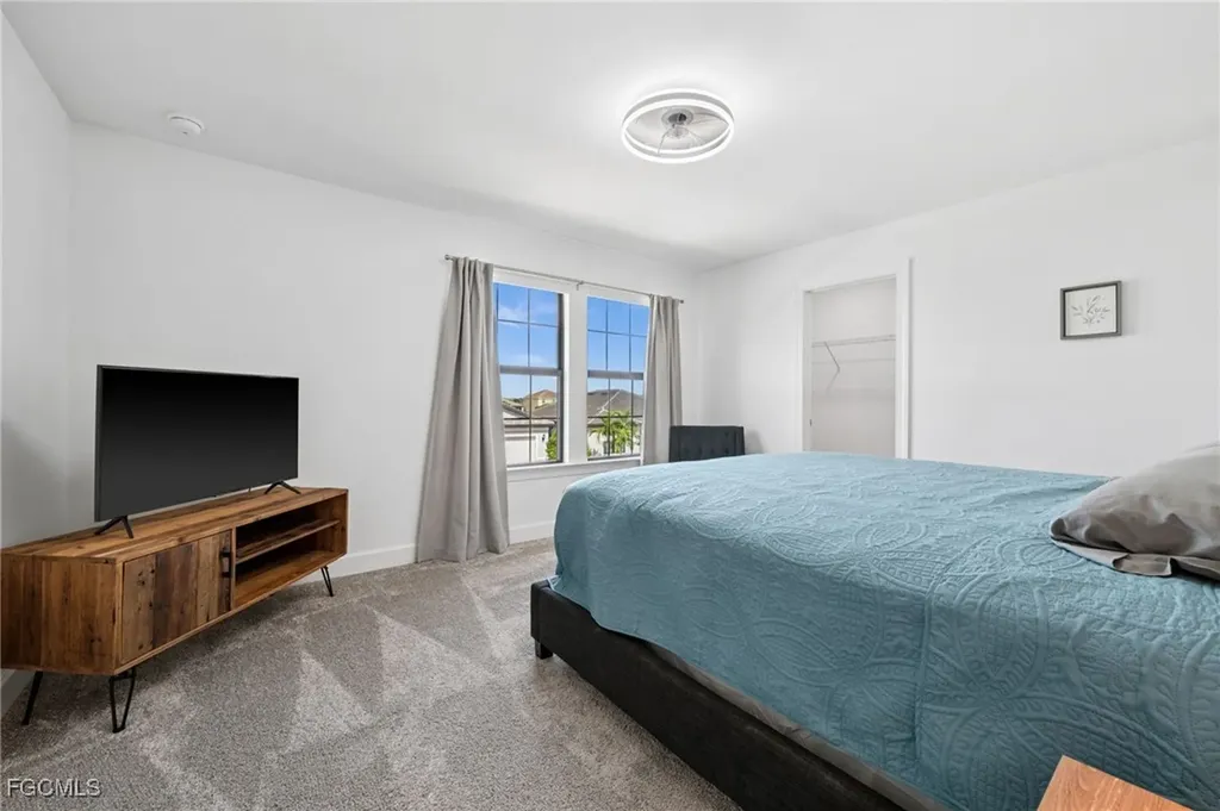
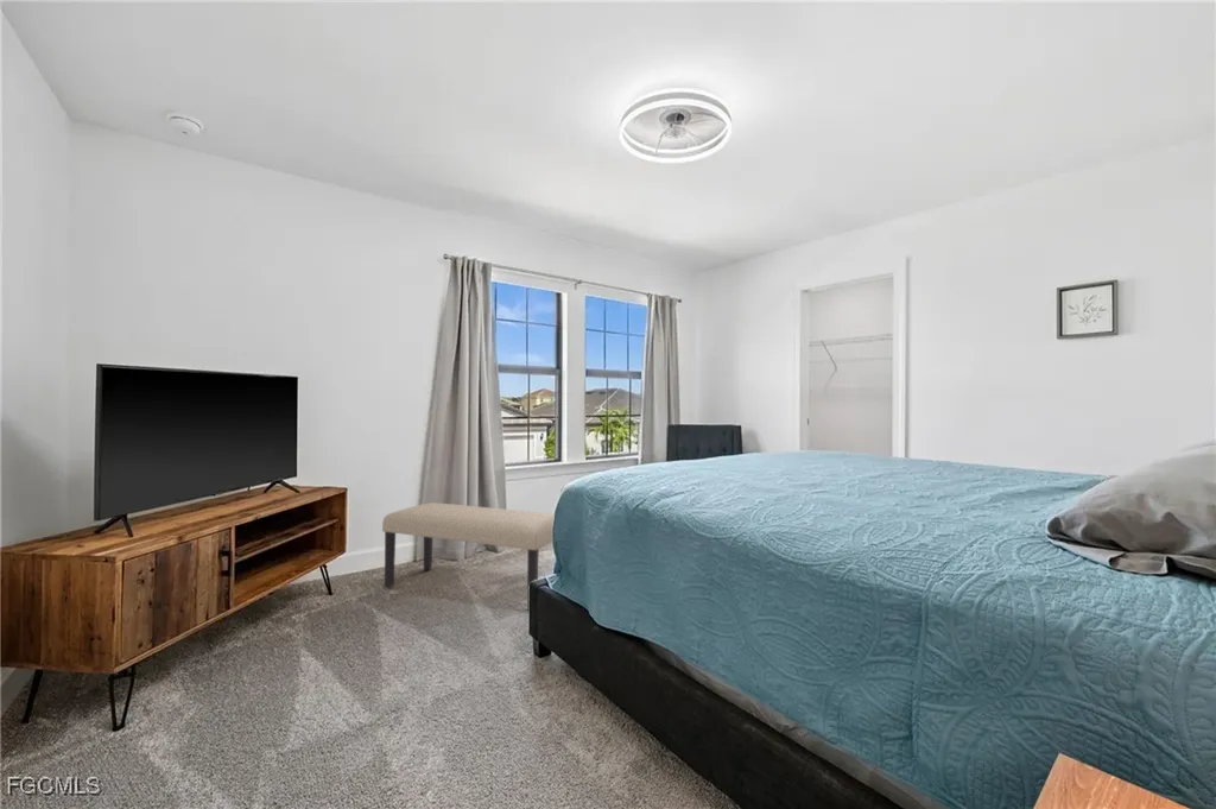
+ bench [381,501,556,612]
